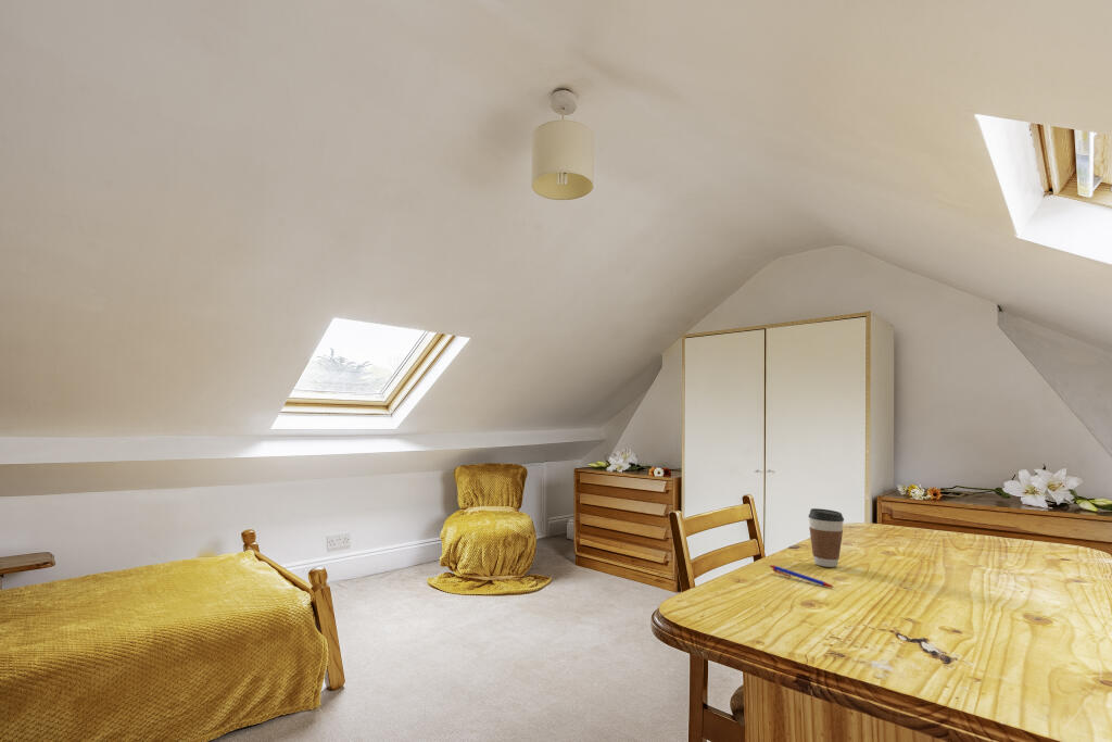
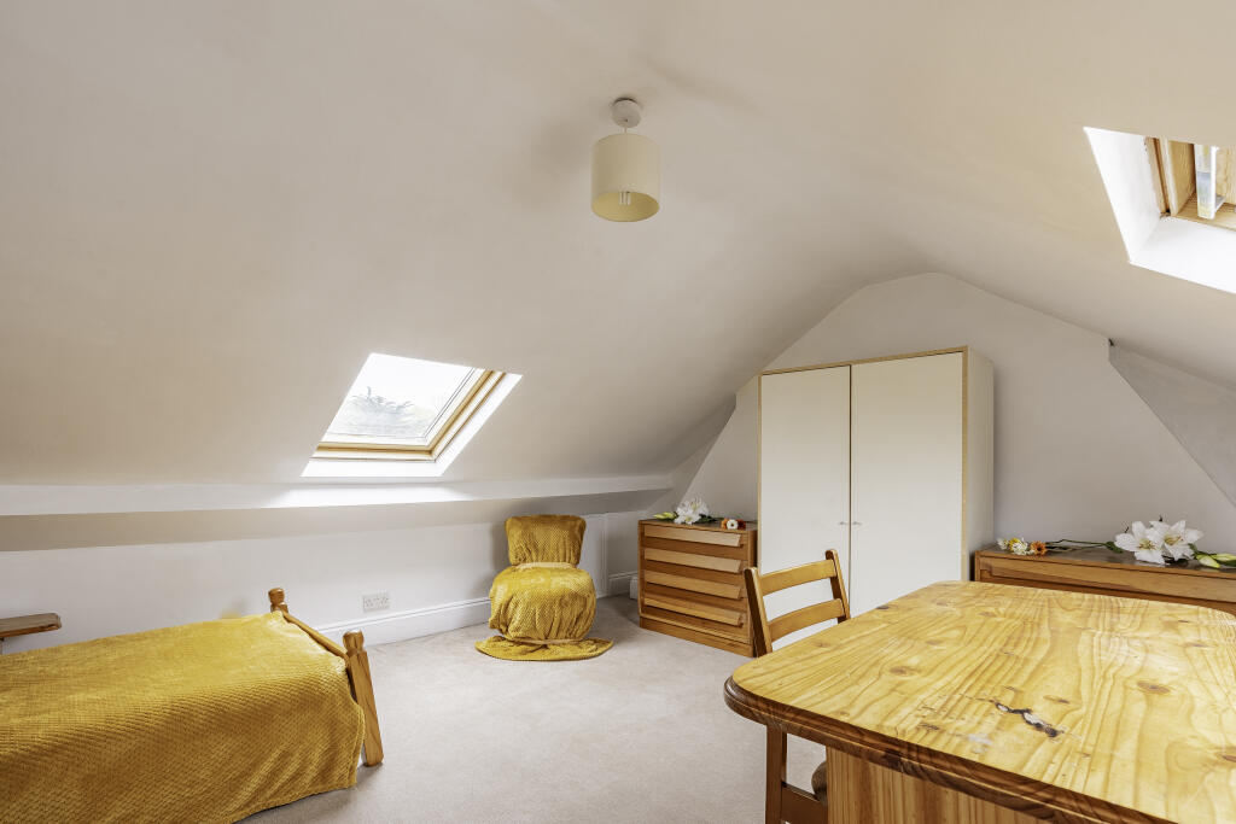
- coffee cup [807,507,845,568]
- pen [769,564,836,589]
